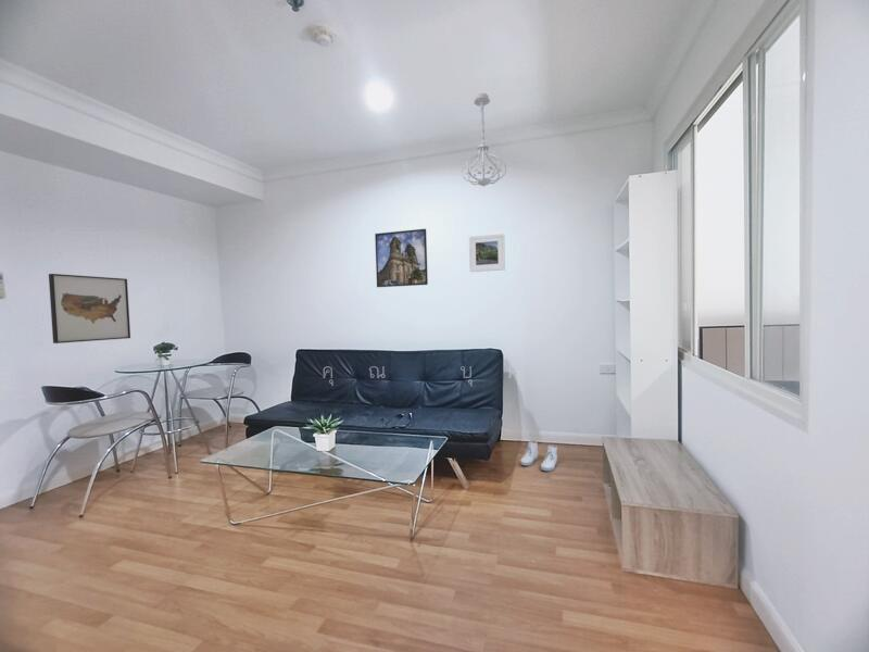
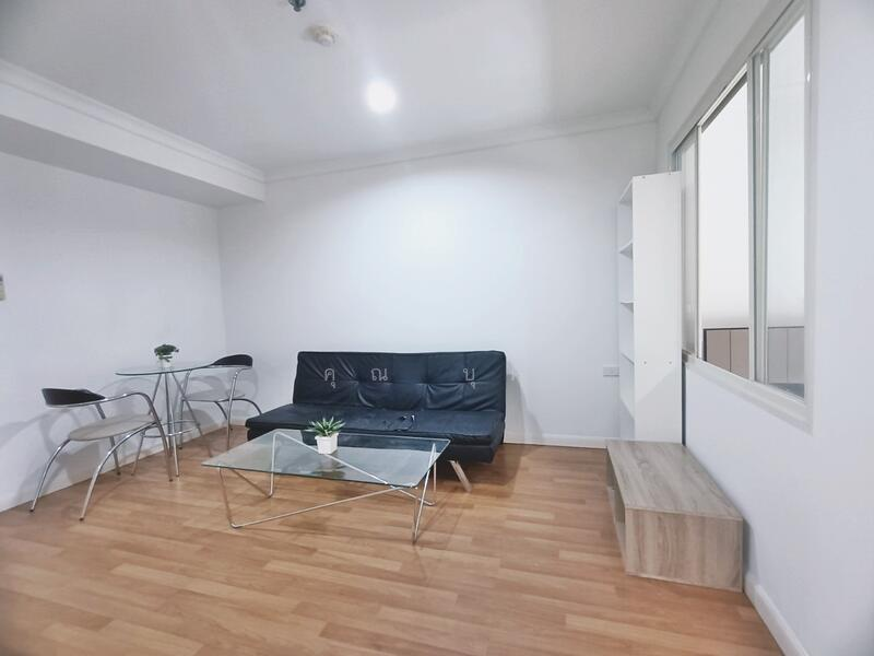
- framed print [374,228,429,288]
- ceiling light fixture [461,92,507,187]
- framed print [468,233,506,273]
- boots [519,439,558,472]
- wall art [48,273,131,344]
